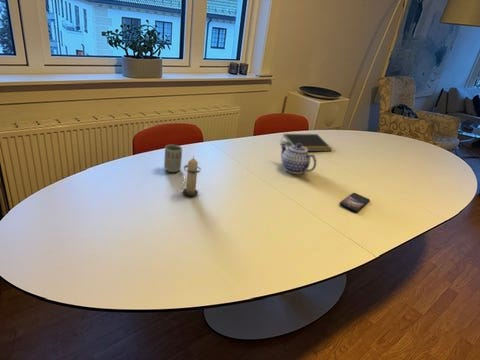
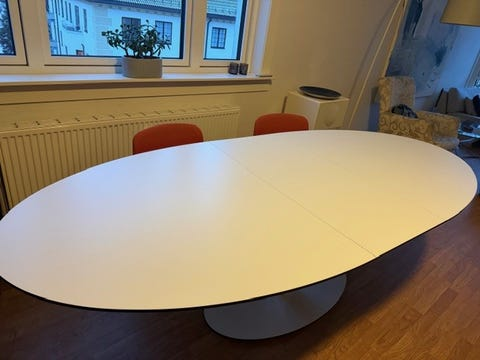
- candle [181,155,201,197]
- smartphone [339,192,371,213]
- cup [163,144,183,173]
- notepad [280,133,333,152]
- teapot [279,142,317,175]
